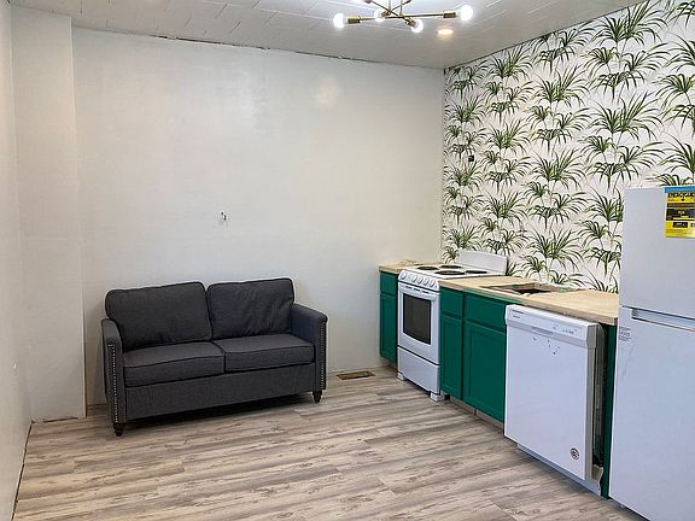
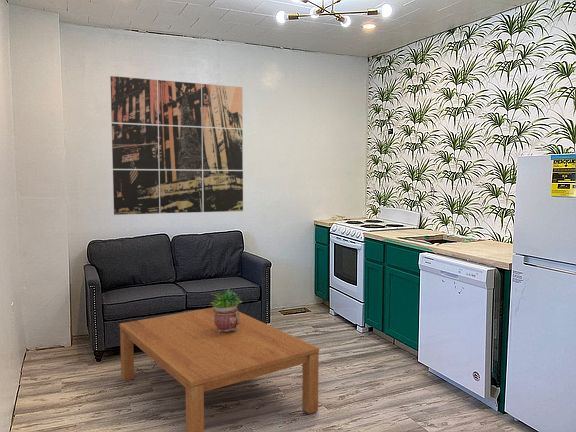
+ coffee table [119,306,320,432]
+ wall art [109,75,244,216]
+ potted plant [210,287,243,332]
